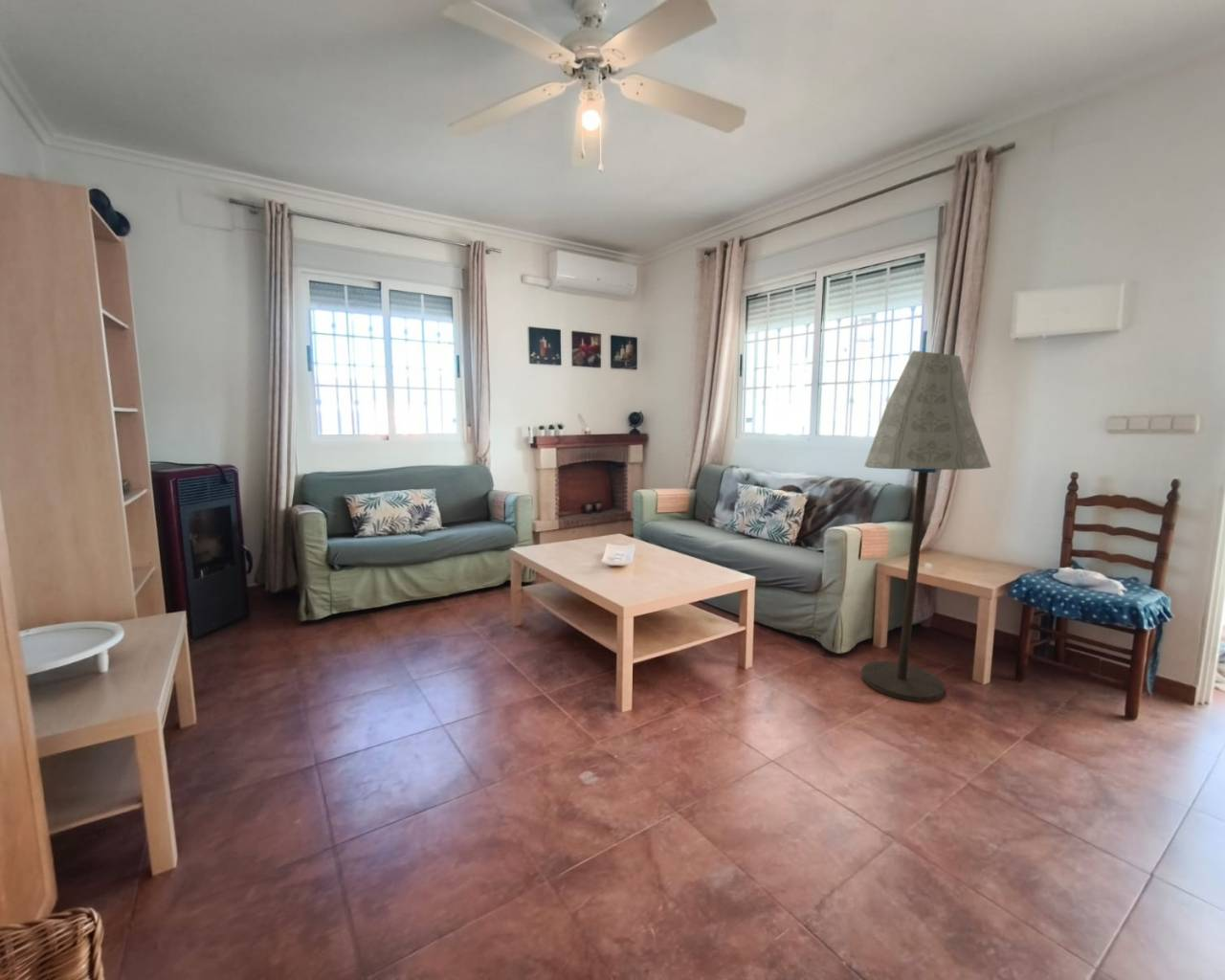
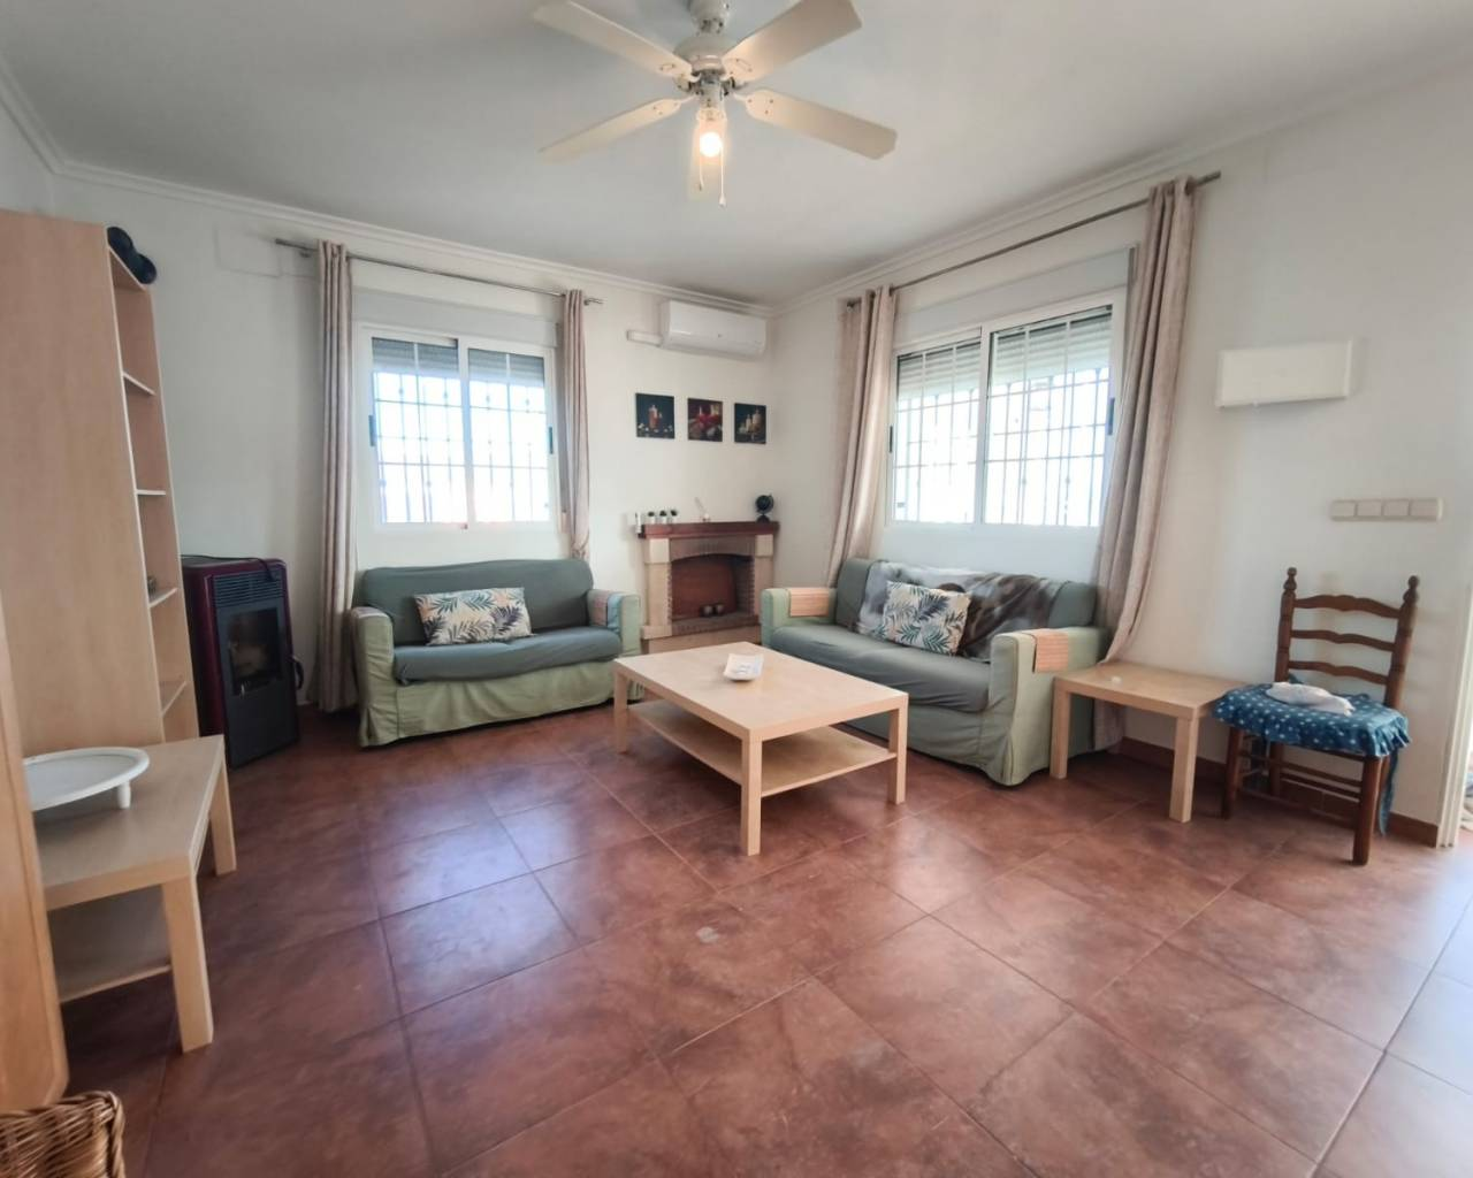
- floor lamp [860,349,991,703]
